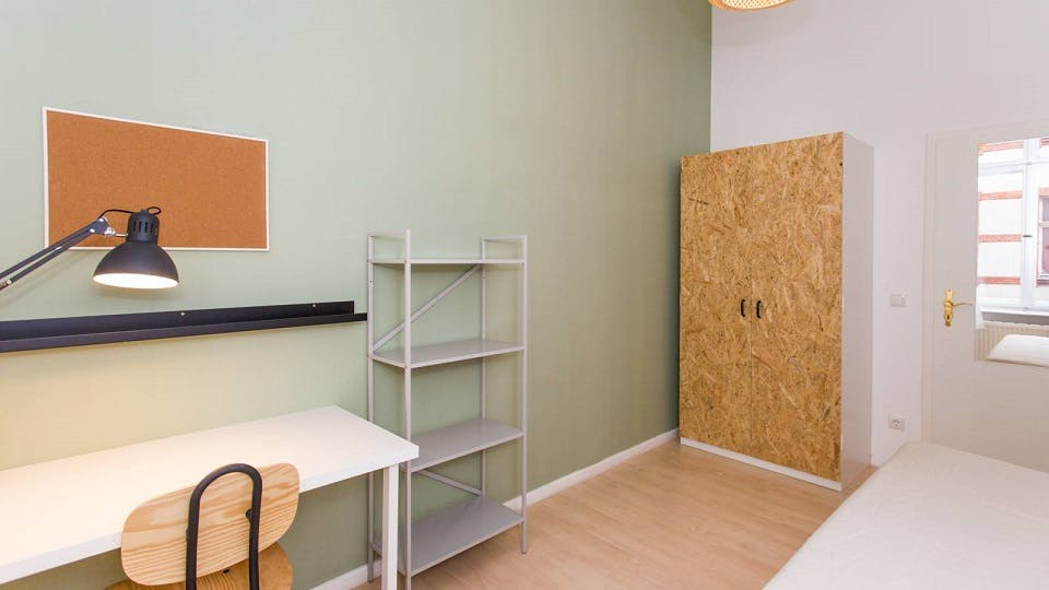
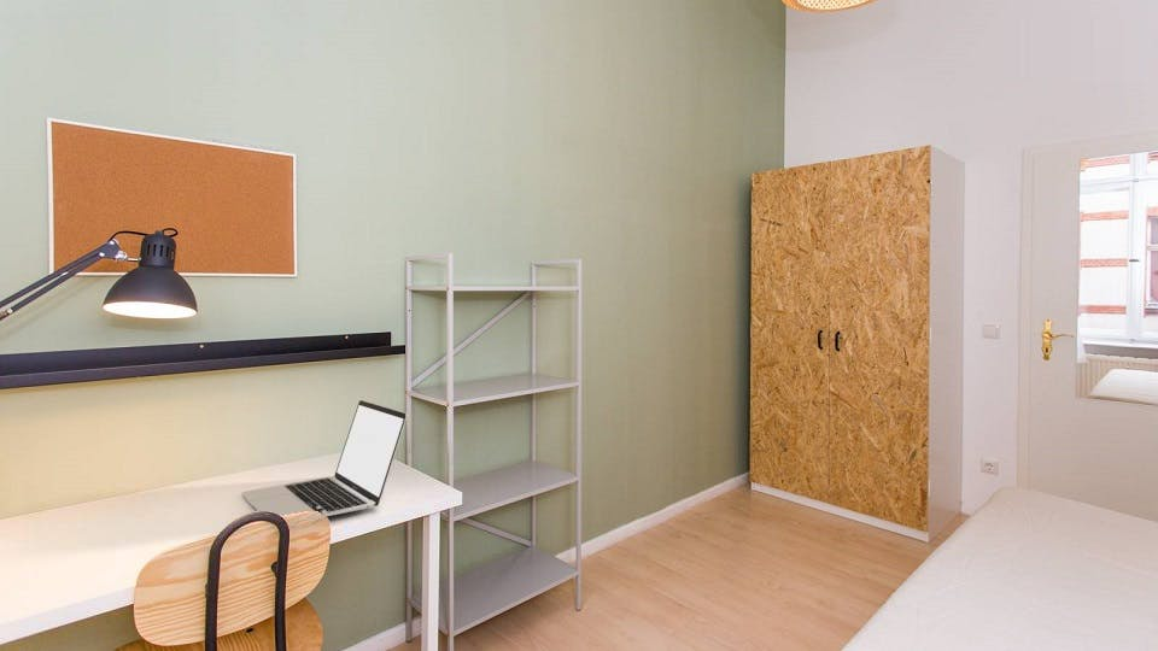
+ laptop [240,399,408,527]
